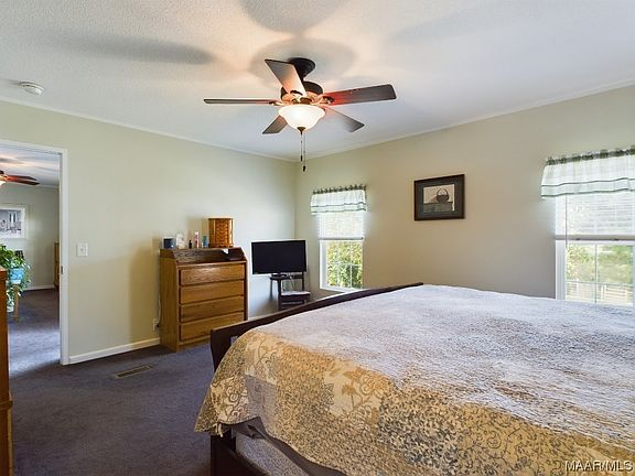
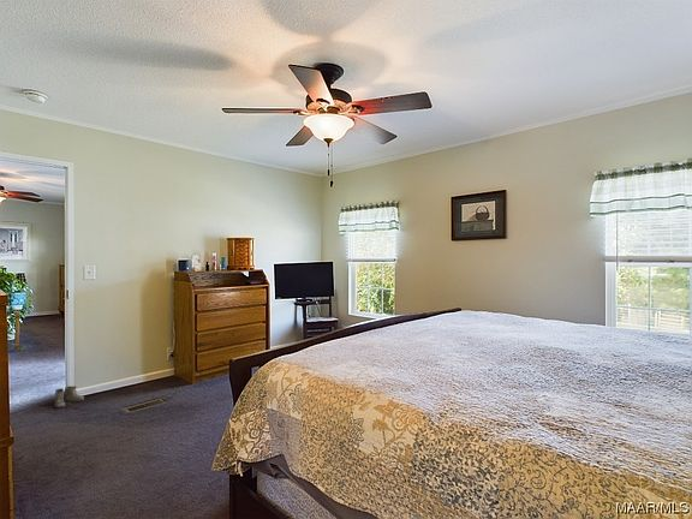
+ boots [49,384,85,410]
